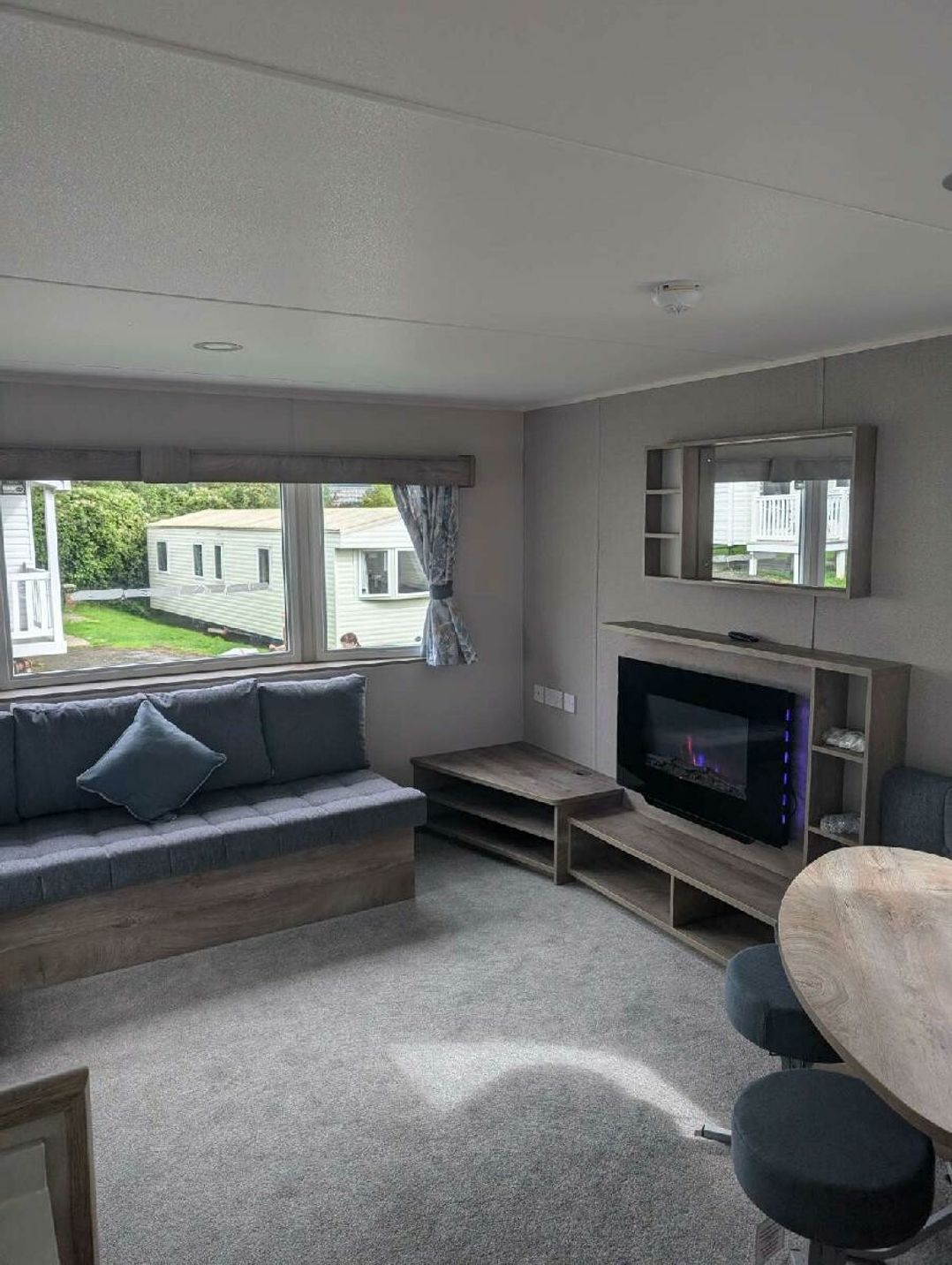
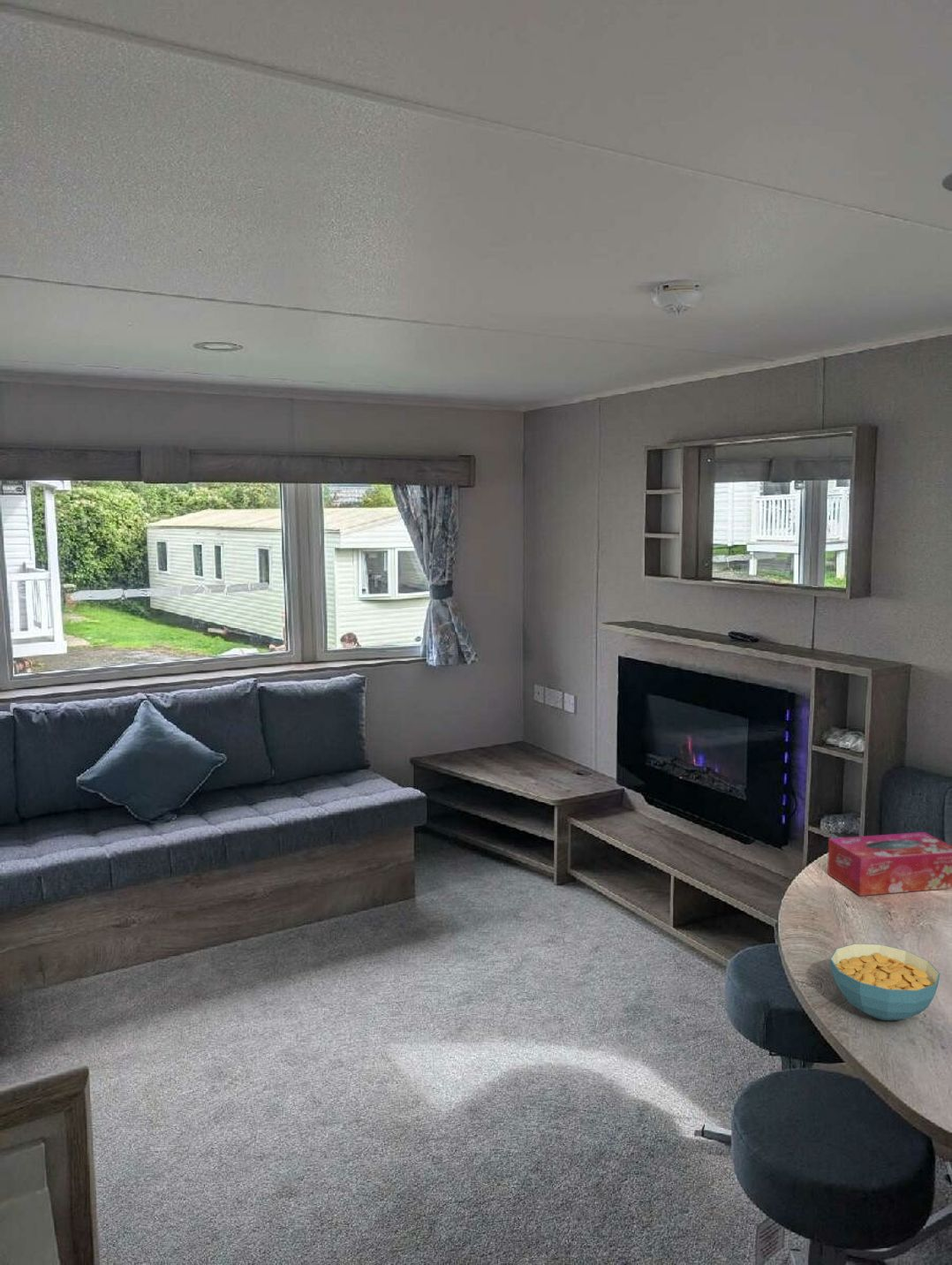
+ tissue box [827,831,952,897]
+ cereal bowl [829,943,941,1021]
